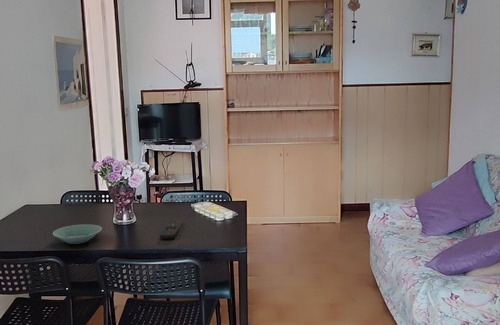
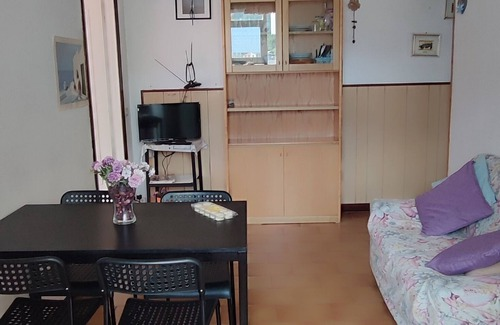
- remote control [159,220,183,240]
- bowl [52,223,103,245]
